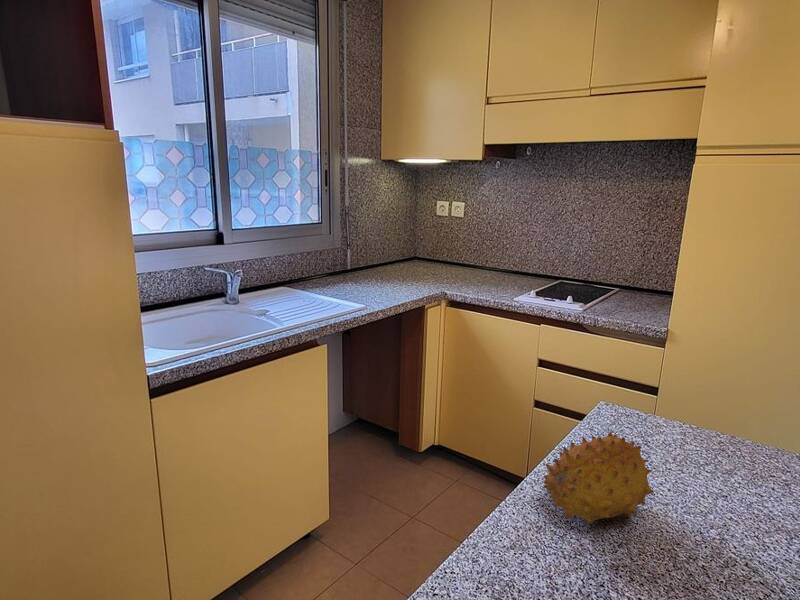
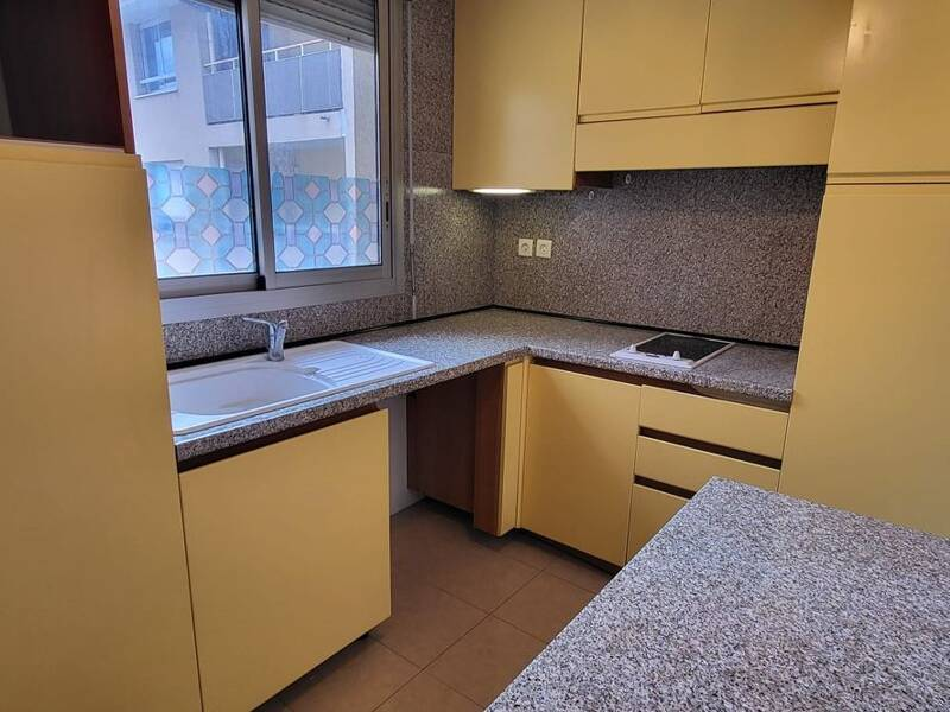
- fruit [542,431,655,525]
